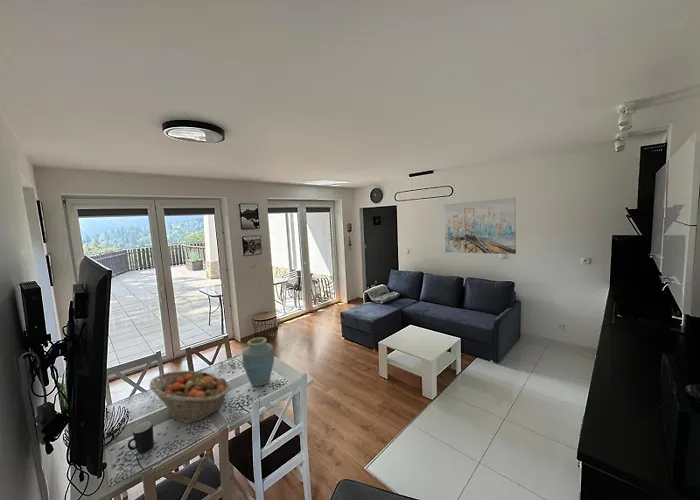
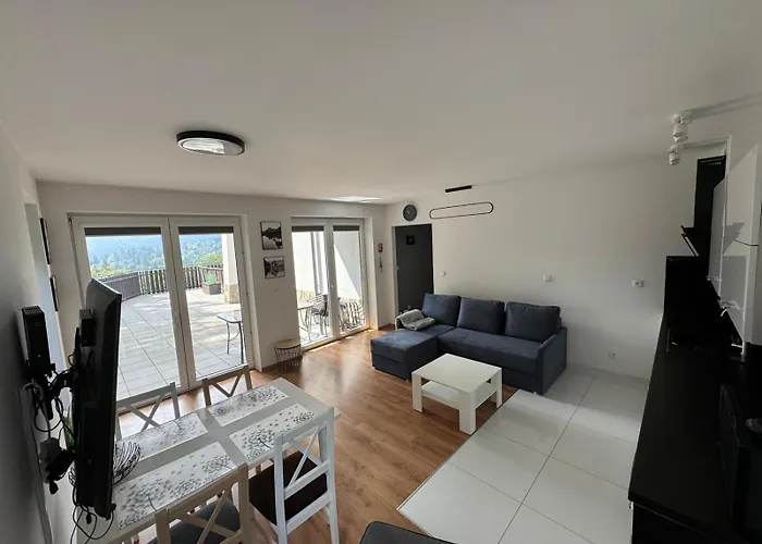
- fruit basket [149,370,232,424]
- vase [241,336,275,387]
- wall art [443,197,517,255]
- mug [127,420,155,454]
